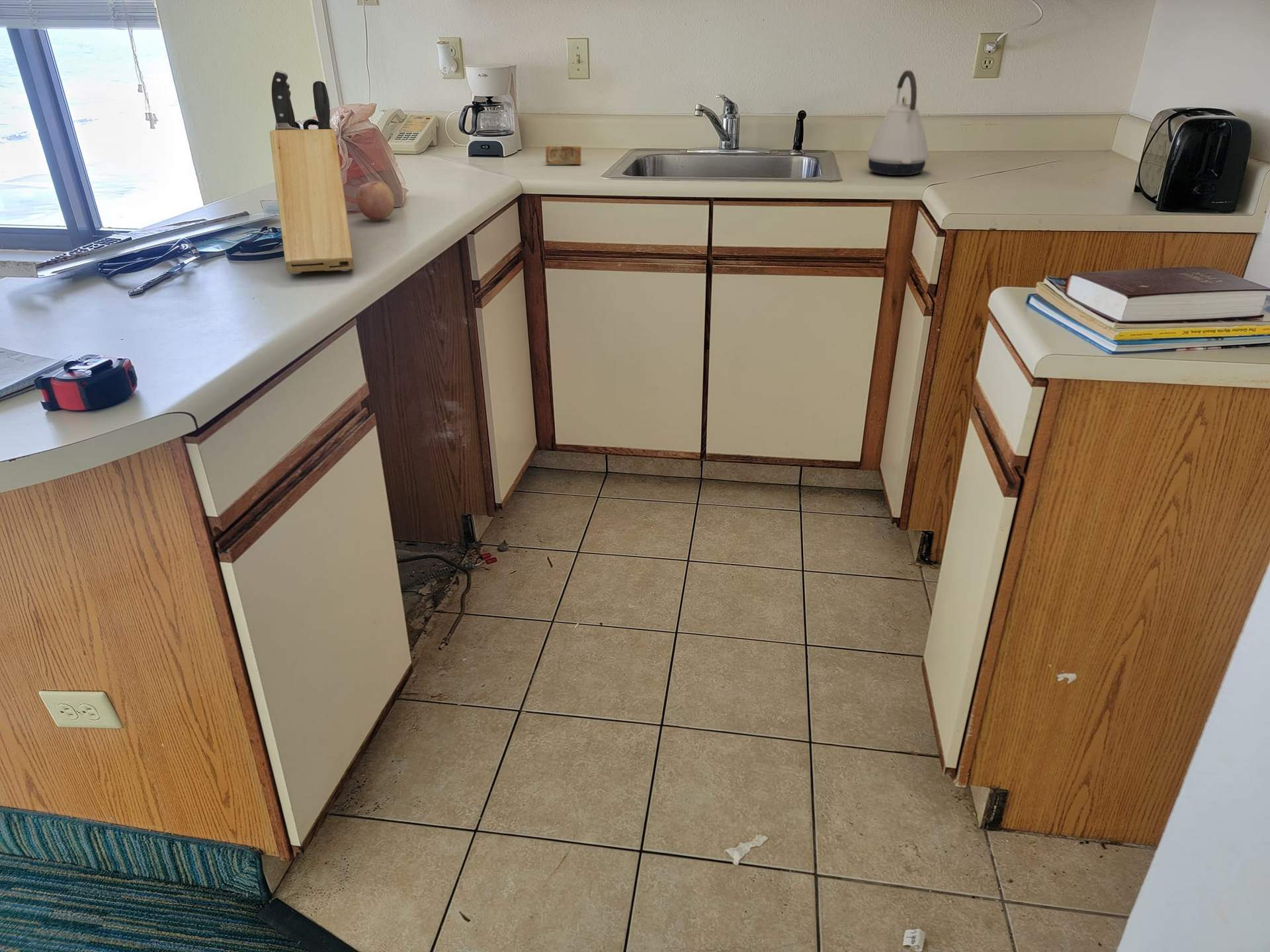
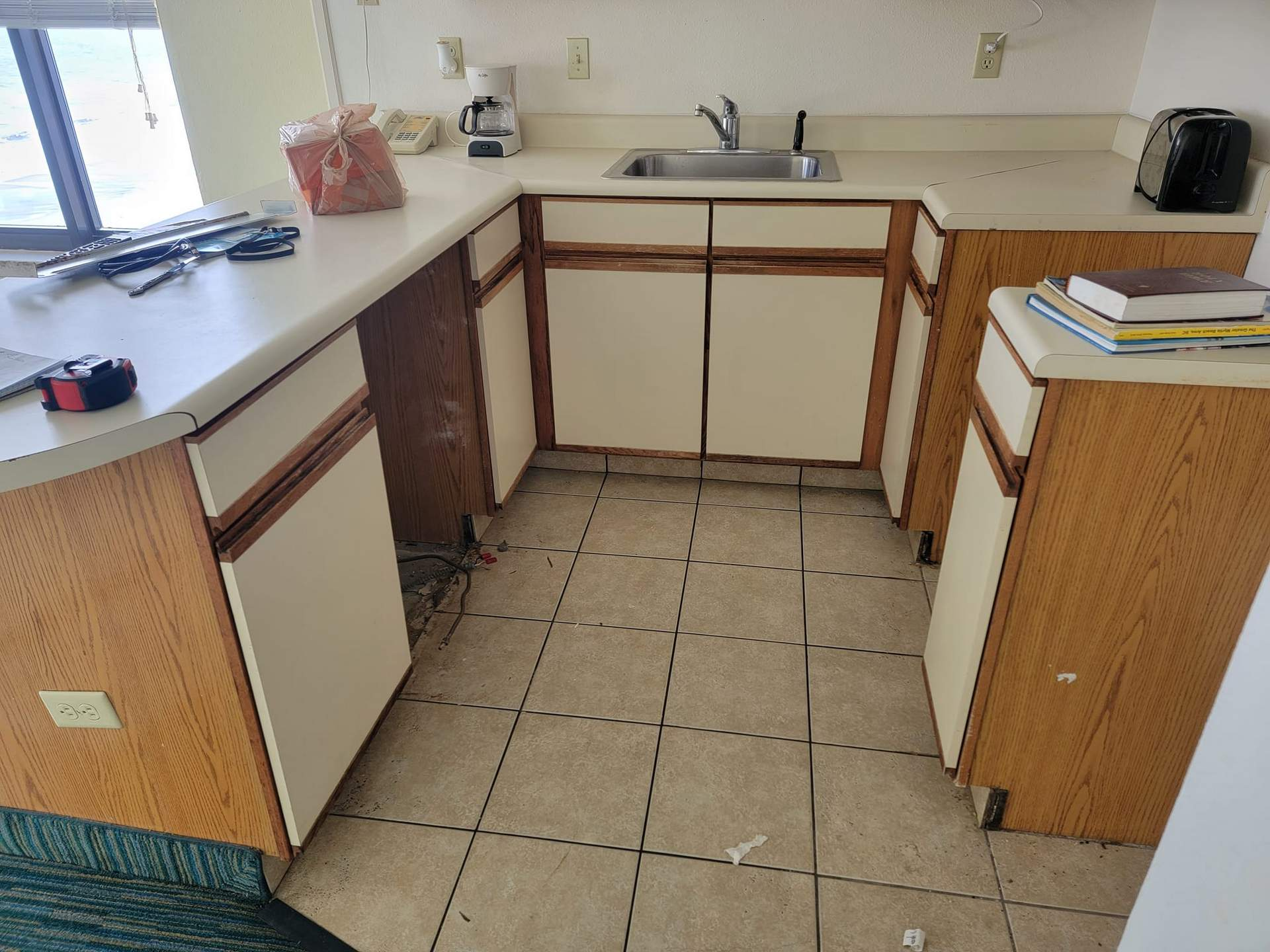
- kettle [867,70,929,176]
- knife block [269,69,355,274]
- fruit [356,180,395,221]
- soap bar [545,145,581,165]
